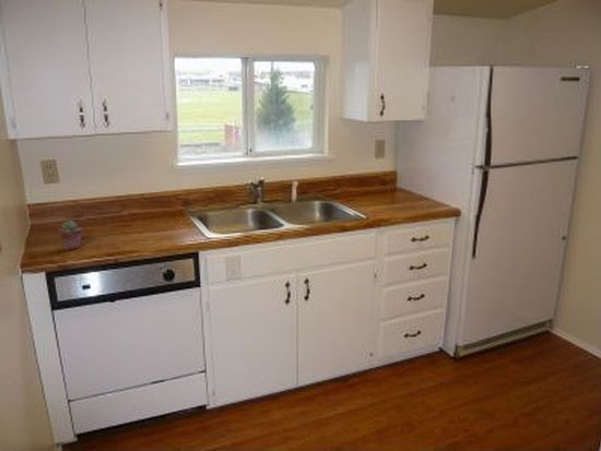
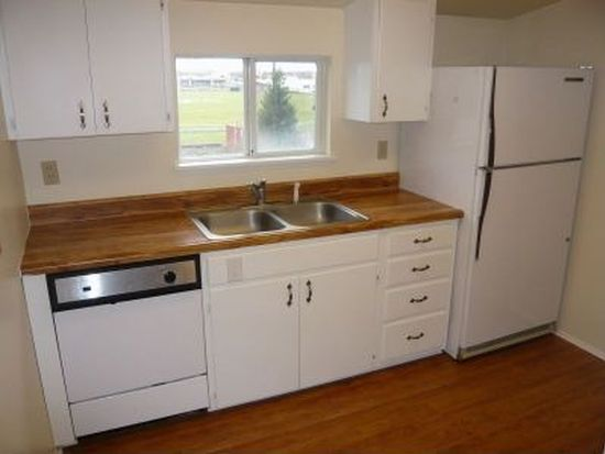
- potted succulent [58,219,83,251]
